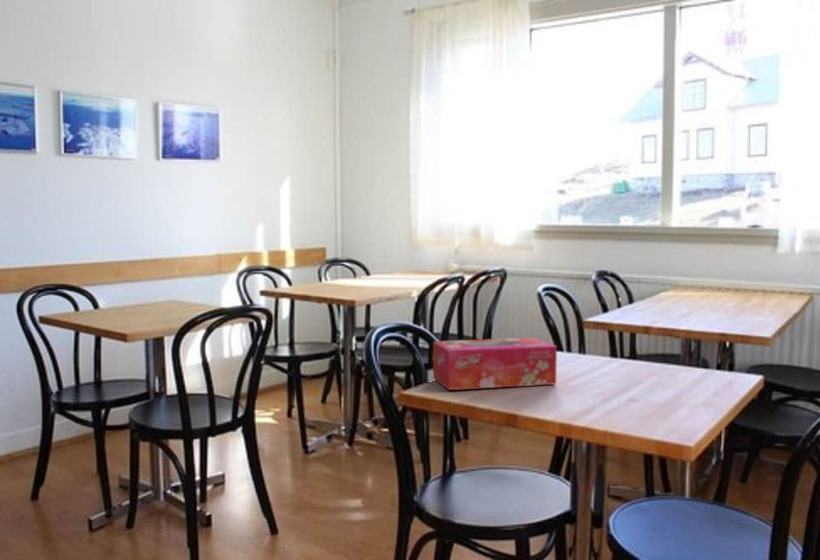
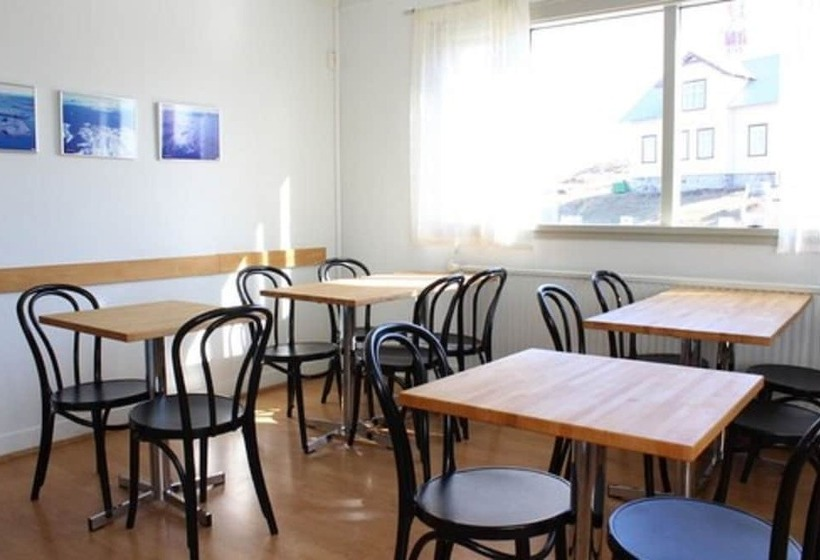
- tissue box [432,337,558,391]
